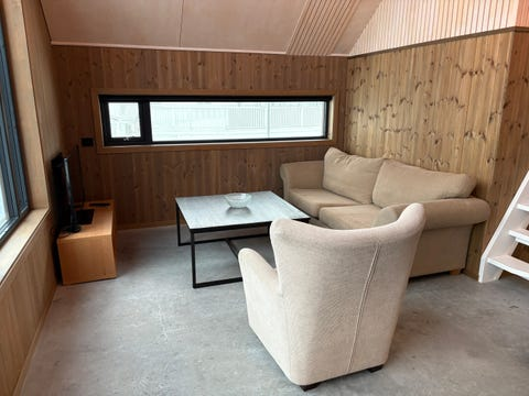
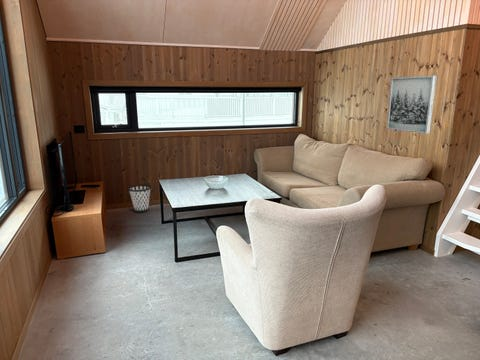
+ wastebasket [127,184,152,214]
+ wall art [386,75,437,135]
